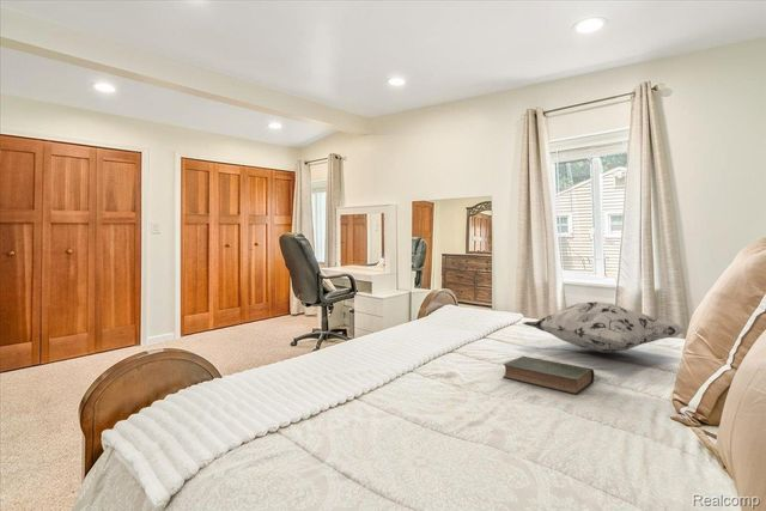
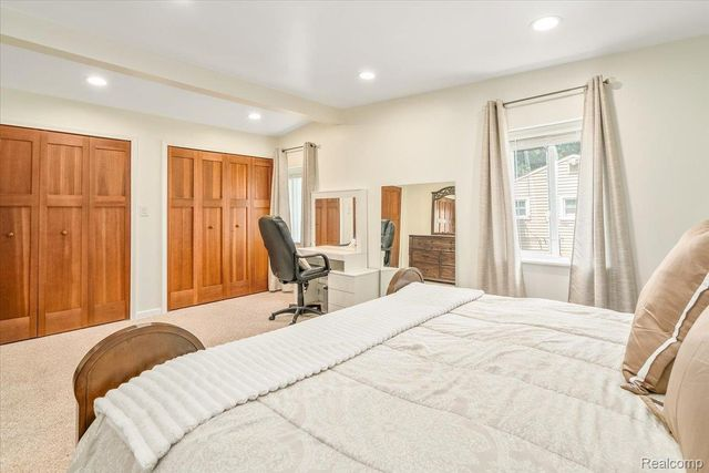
- book [501,355,595,395]
- decorative pillow [522,300,686,354]
